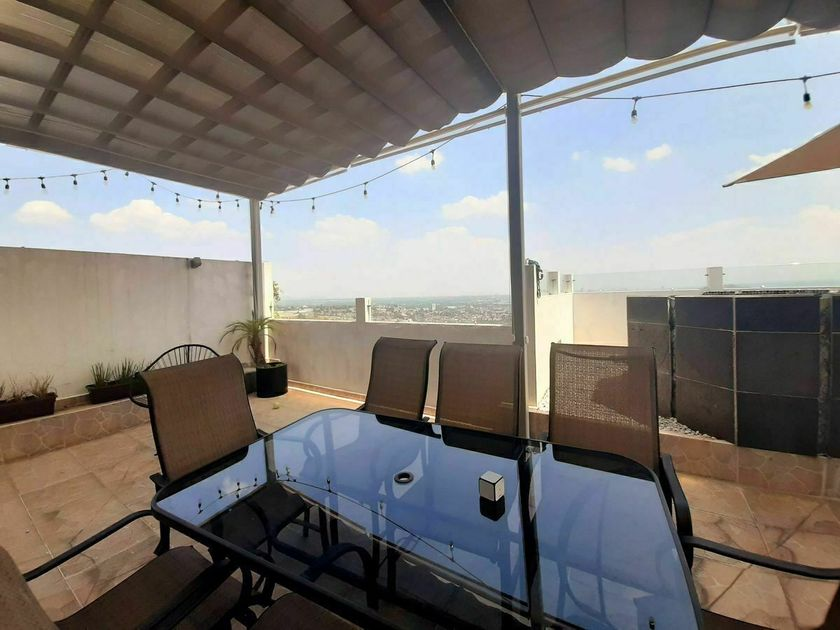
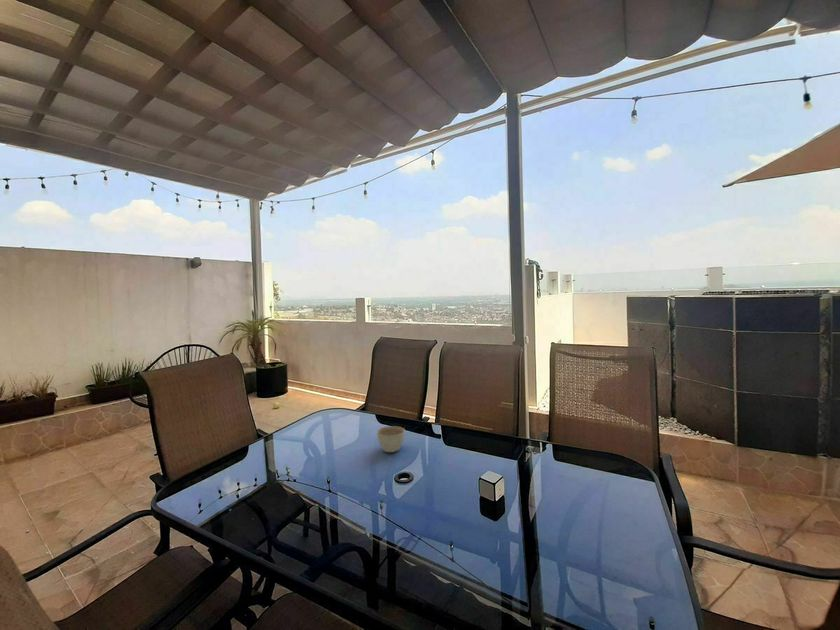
+ planter bowl [376,425,406,453]
